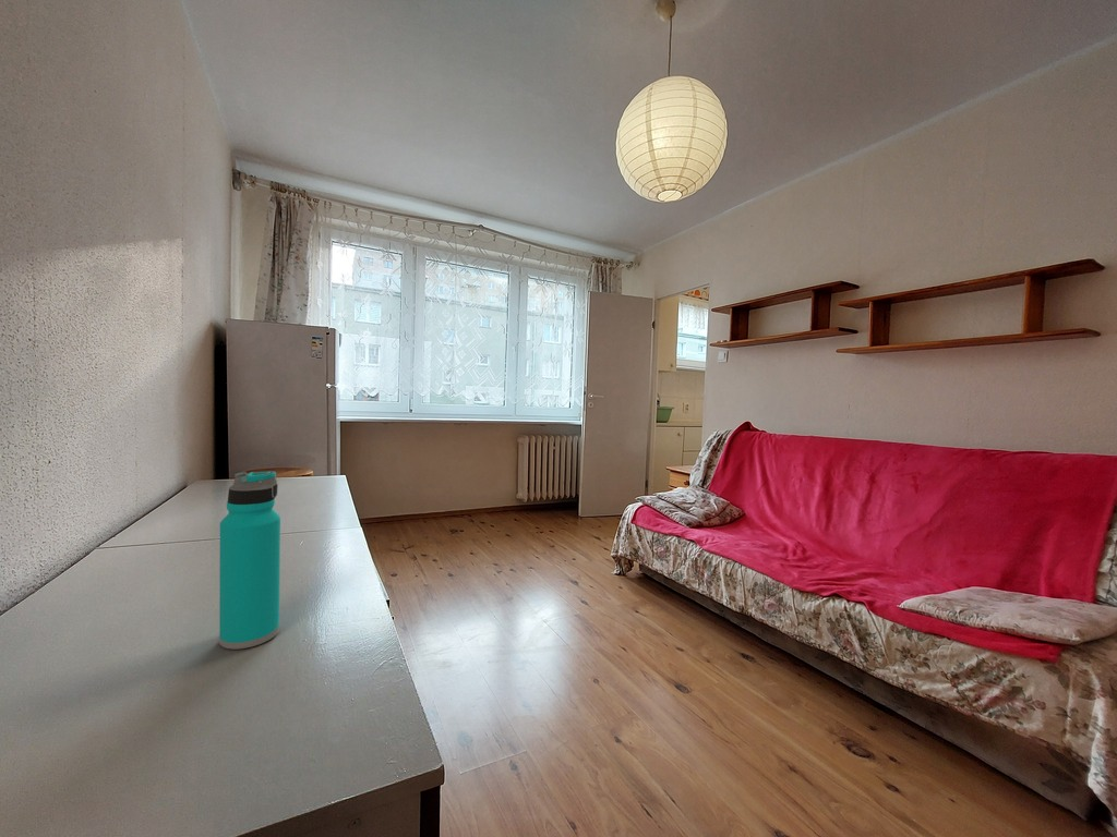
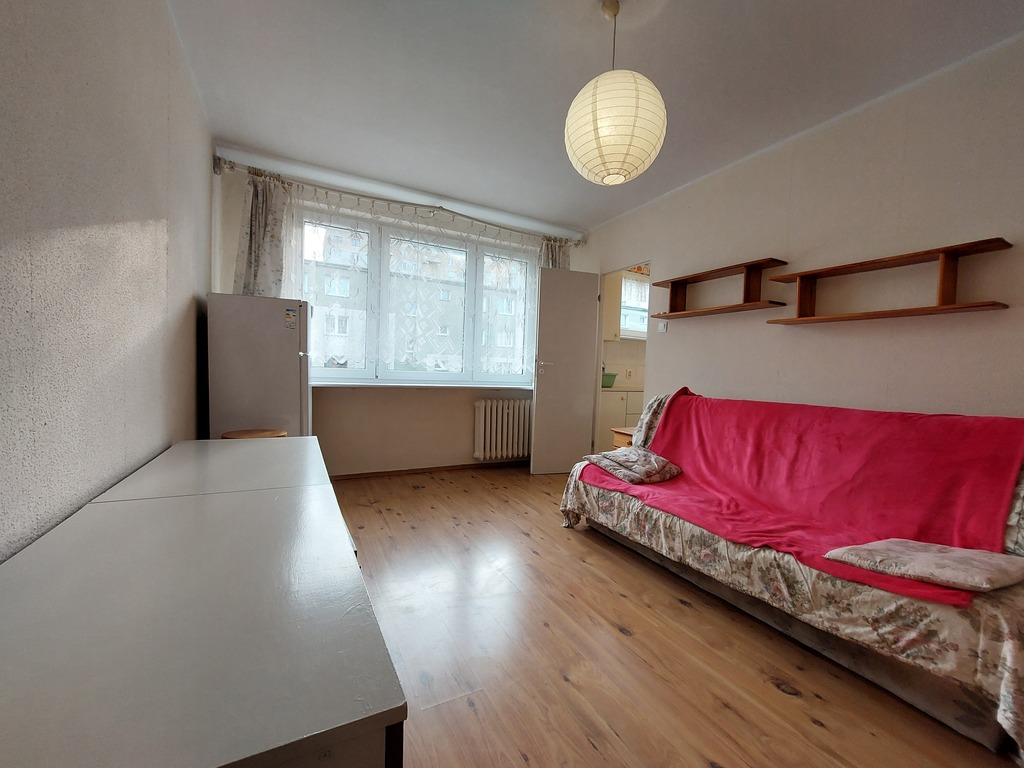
- water bottle [218,470,281,651]
